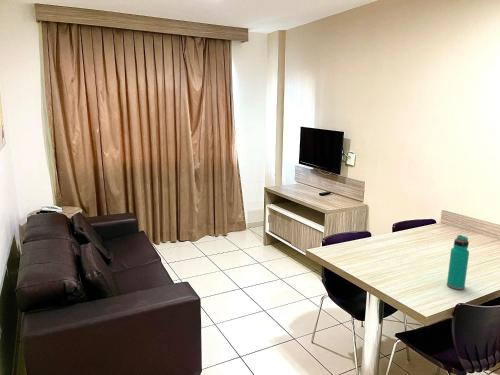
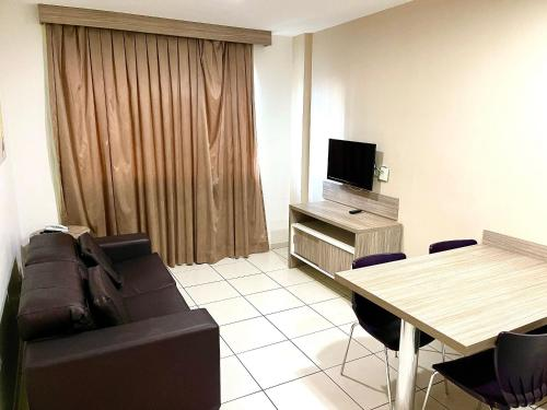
- water bottle [446,234,470,291]
